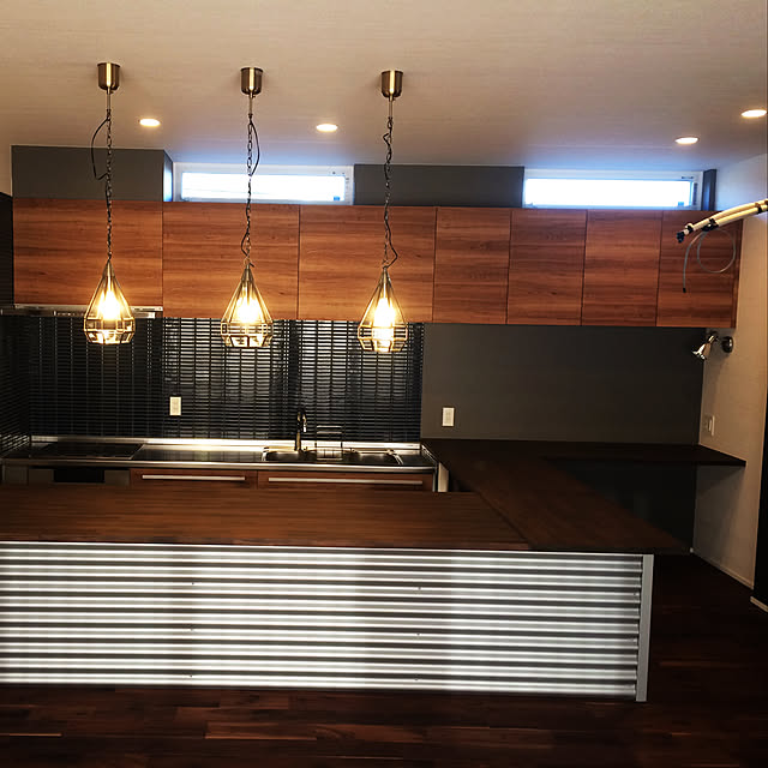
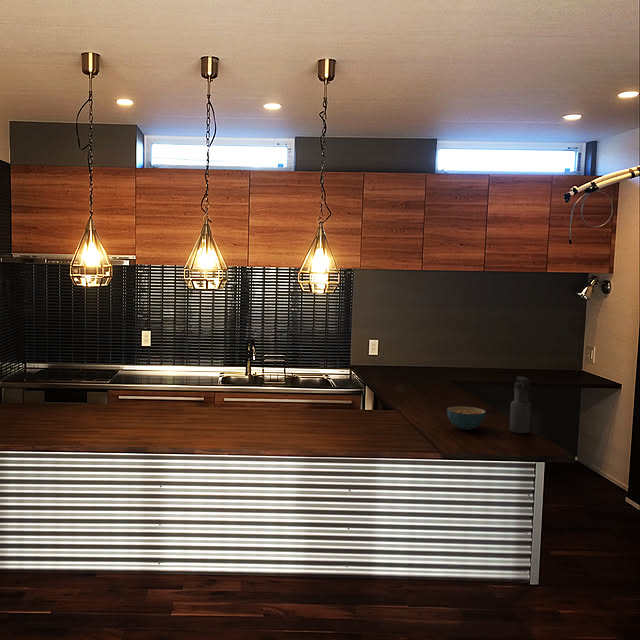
+ cereal bowl [446,406,487,431]
+ water bottle [509,376,532,434]
